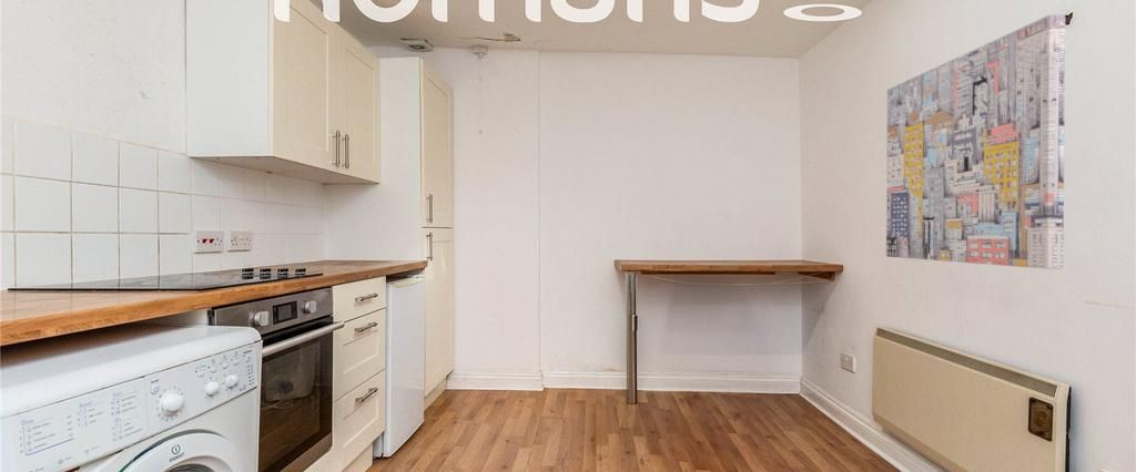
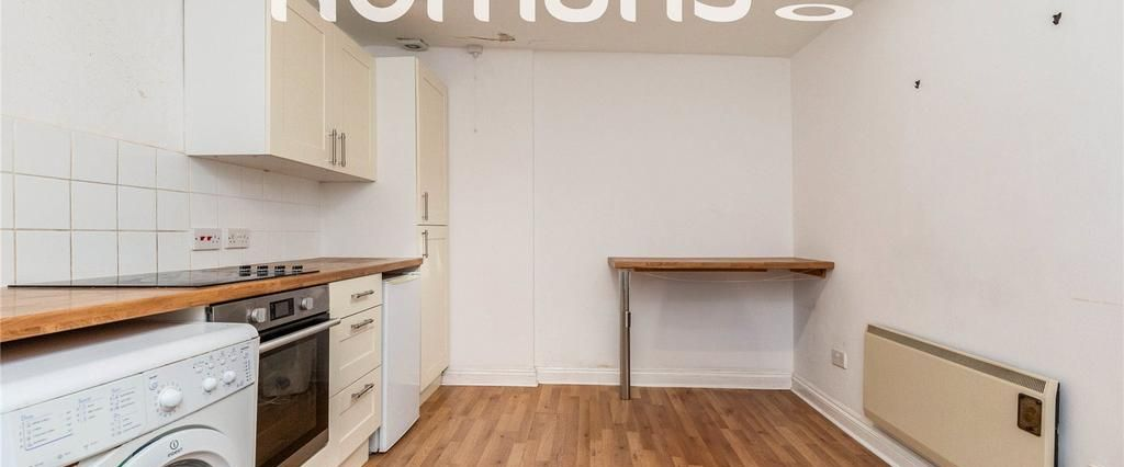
- wall art [885,13,1066,270]
